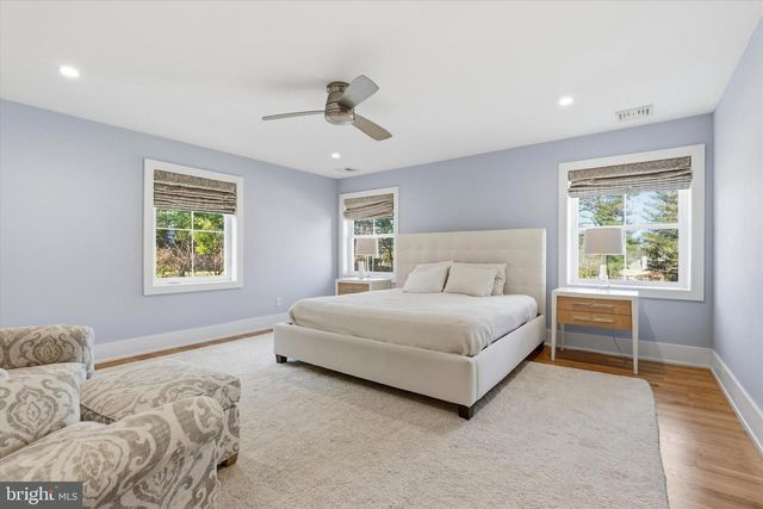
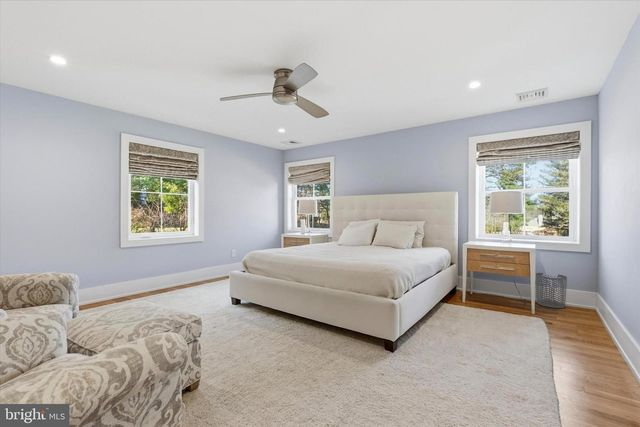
+ waste bin [534,272,568,309]
